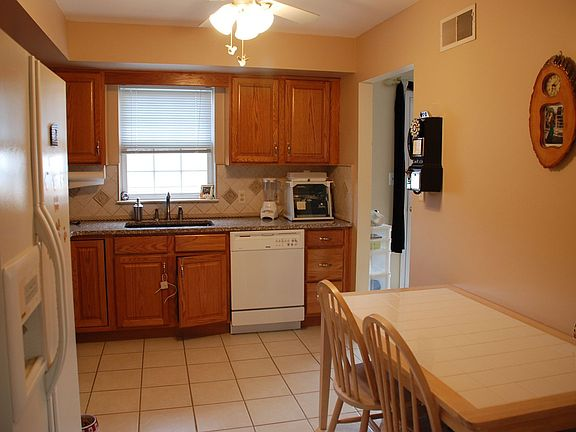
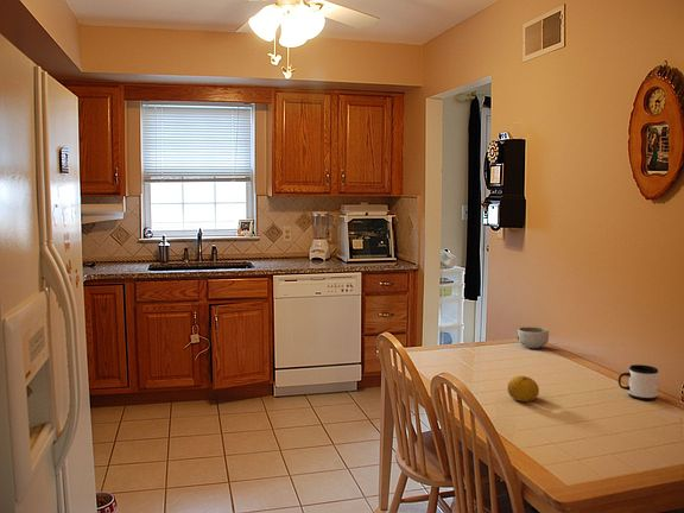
+ bowl [517,325,550,349]
+ fruit [506,375,540,403]
+ mug [618,363,659,401]
